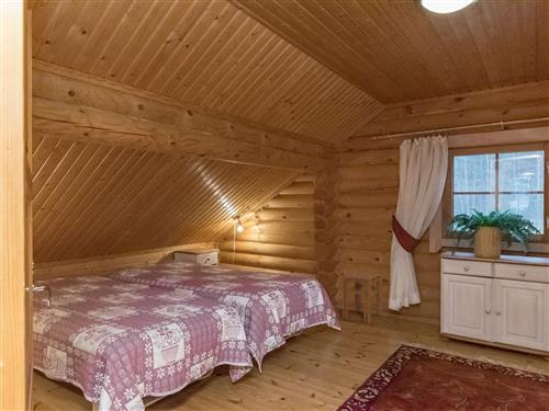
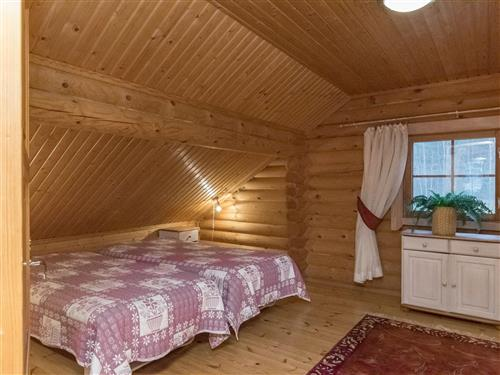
- stool [341,270,383,324]
